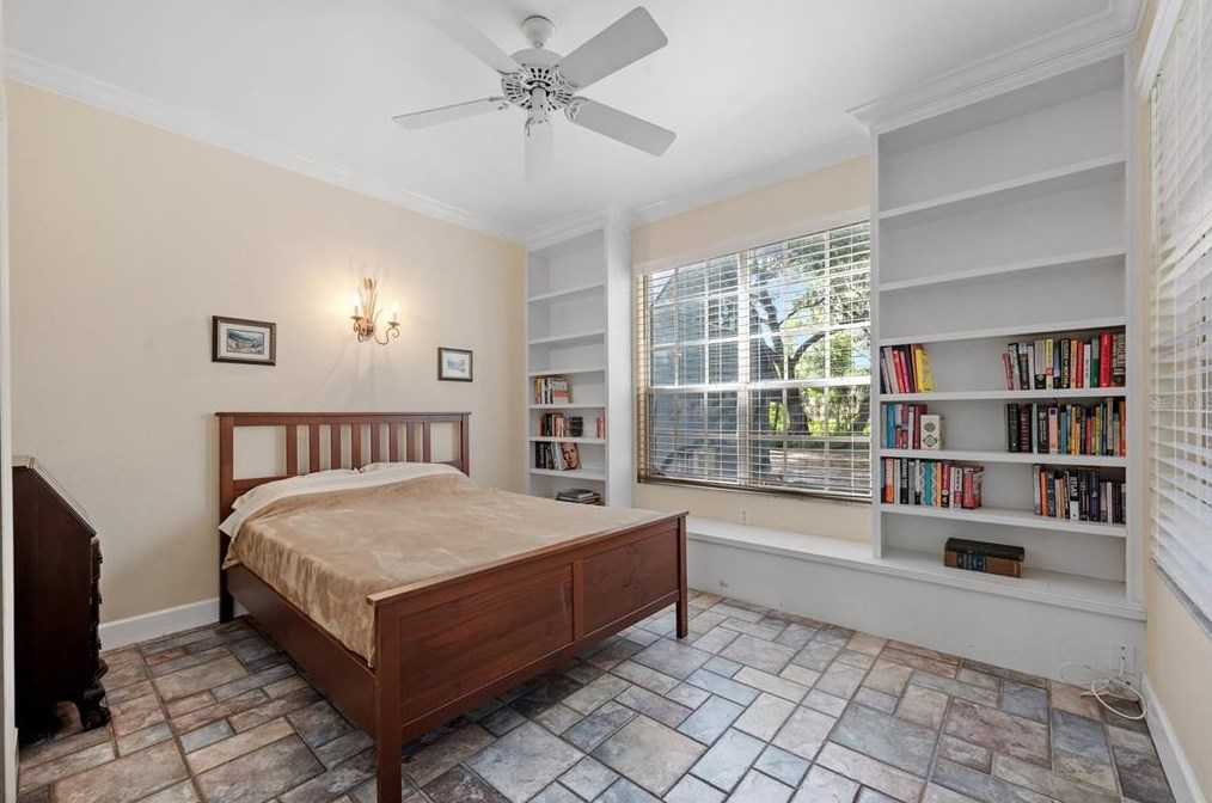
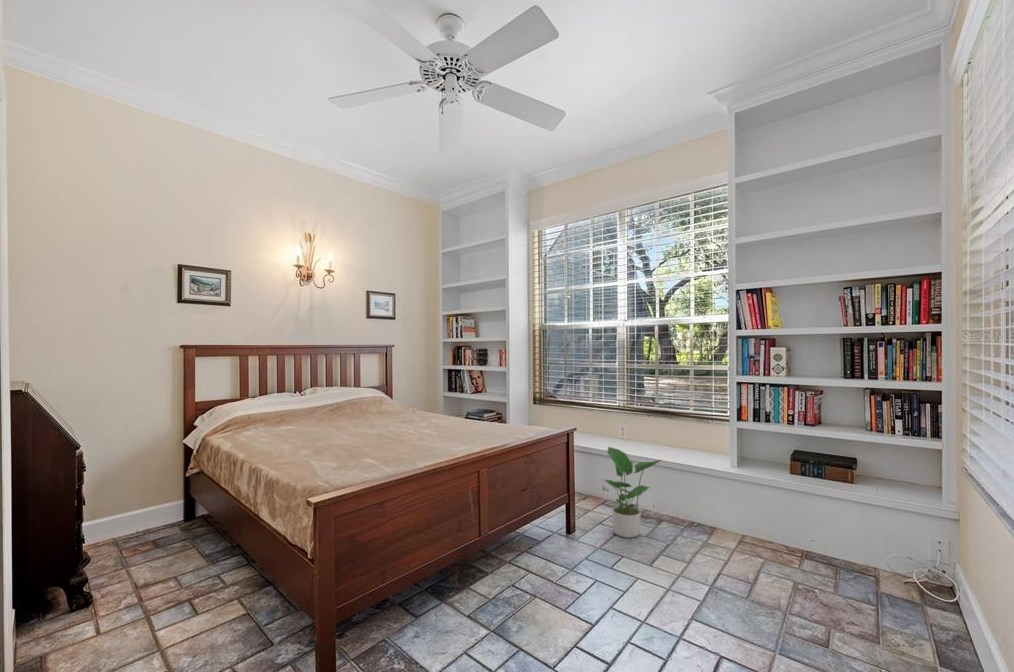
+ potted plant [602,446,662,539]
